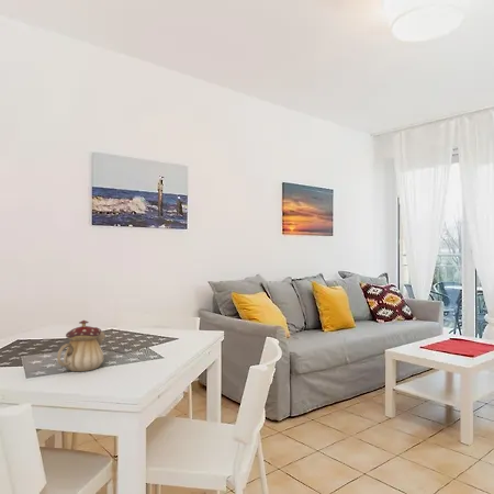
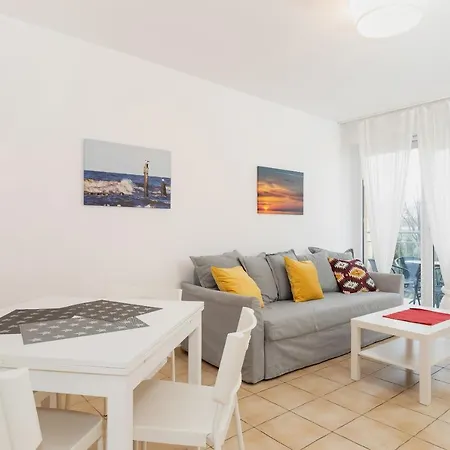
- teapot [56,319,106,372]
